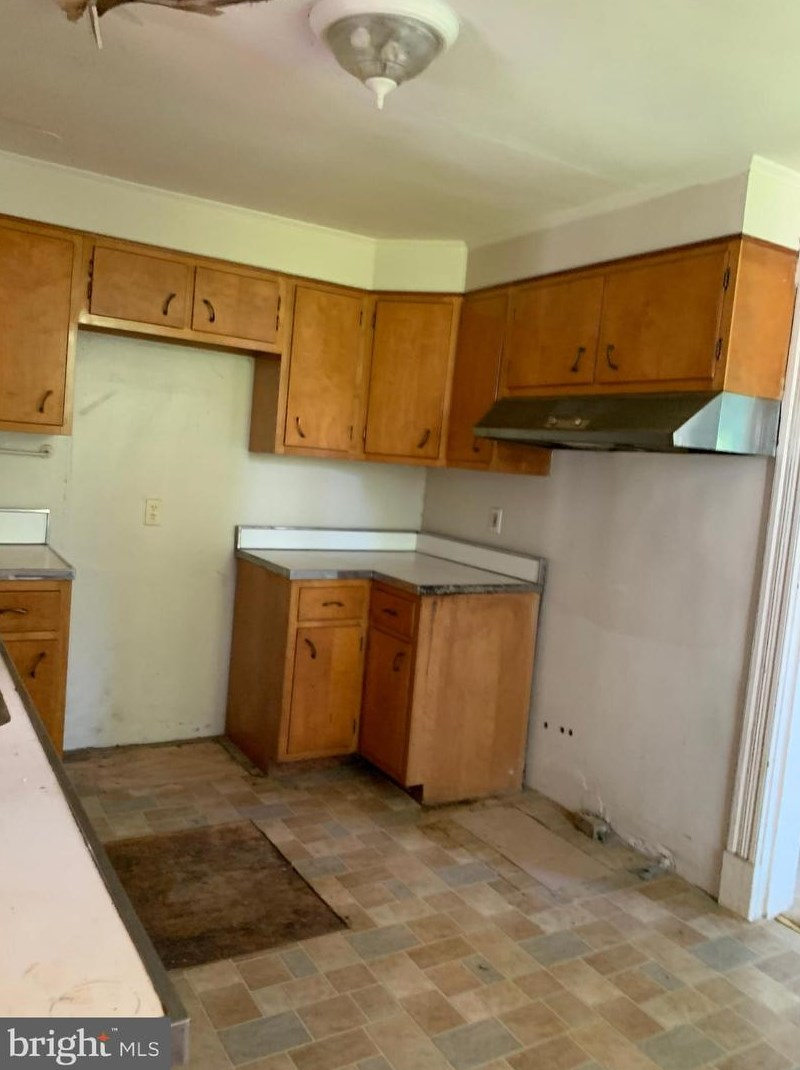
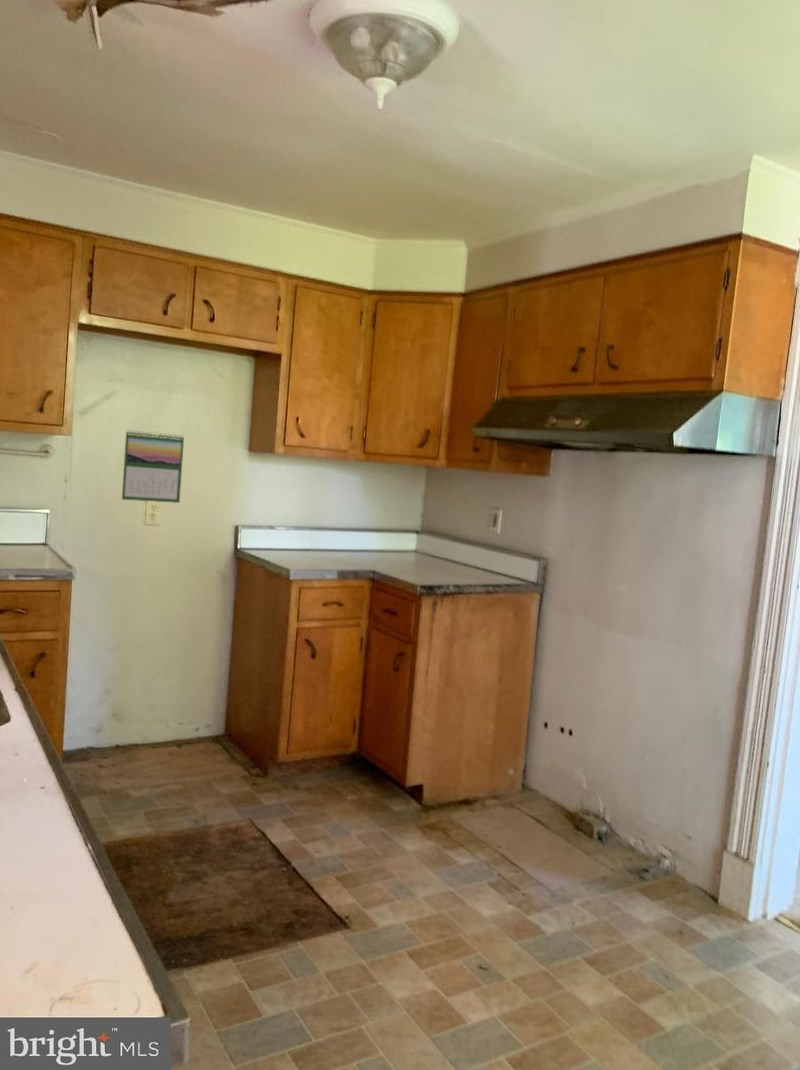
+ calendar [121,429,185,504]
